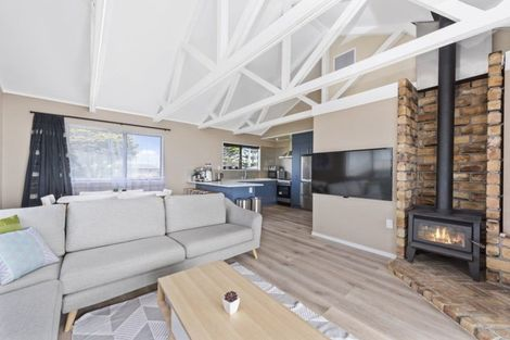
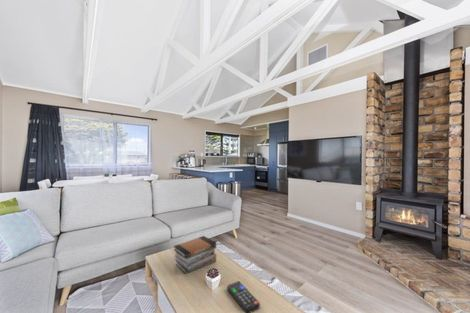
+ book stack [172,235,217,275]
+ remote control [226,280,261,313]
